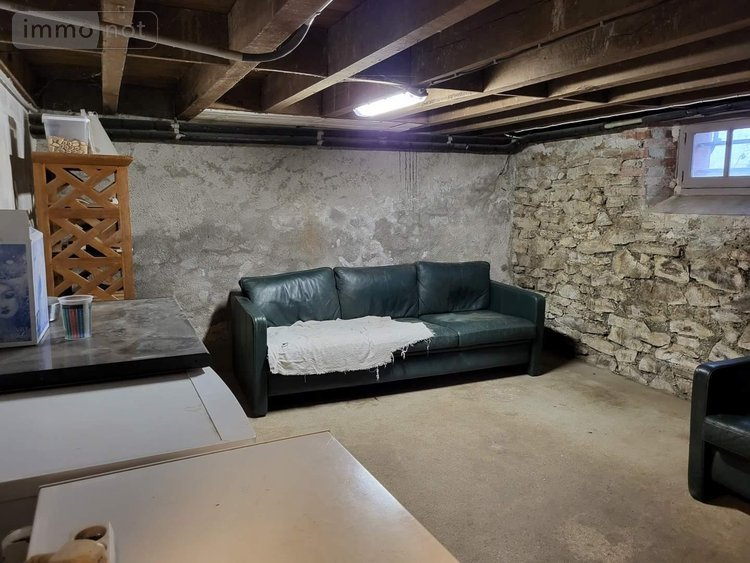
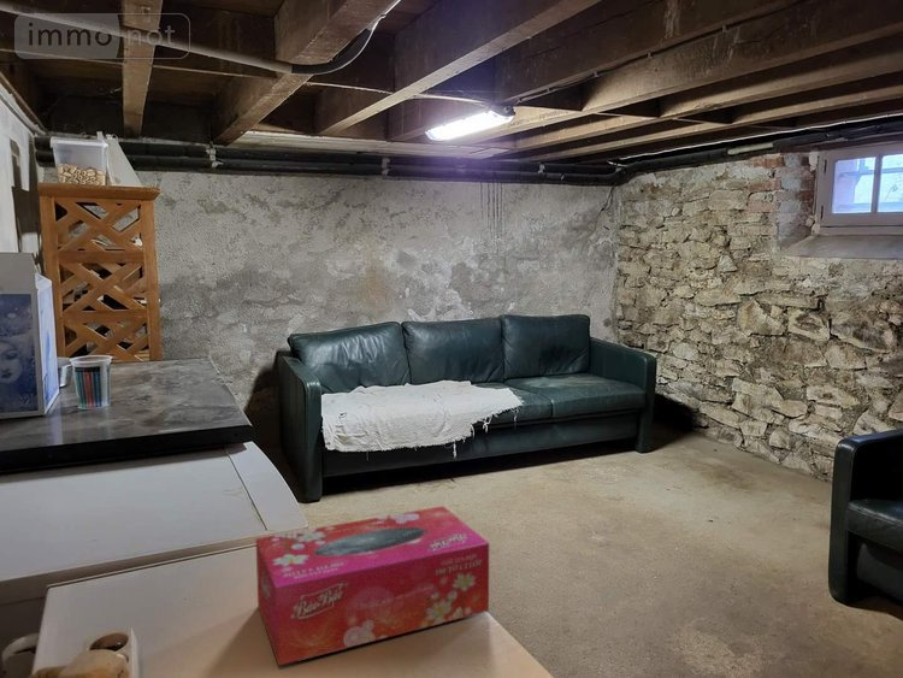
+ tissue box [255,505,490,667]
